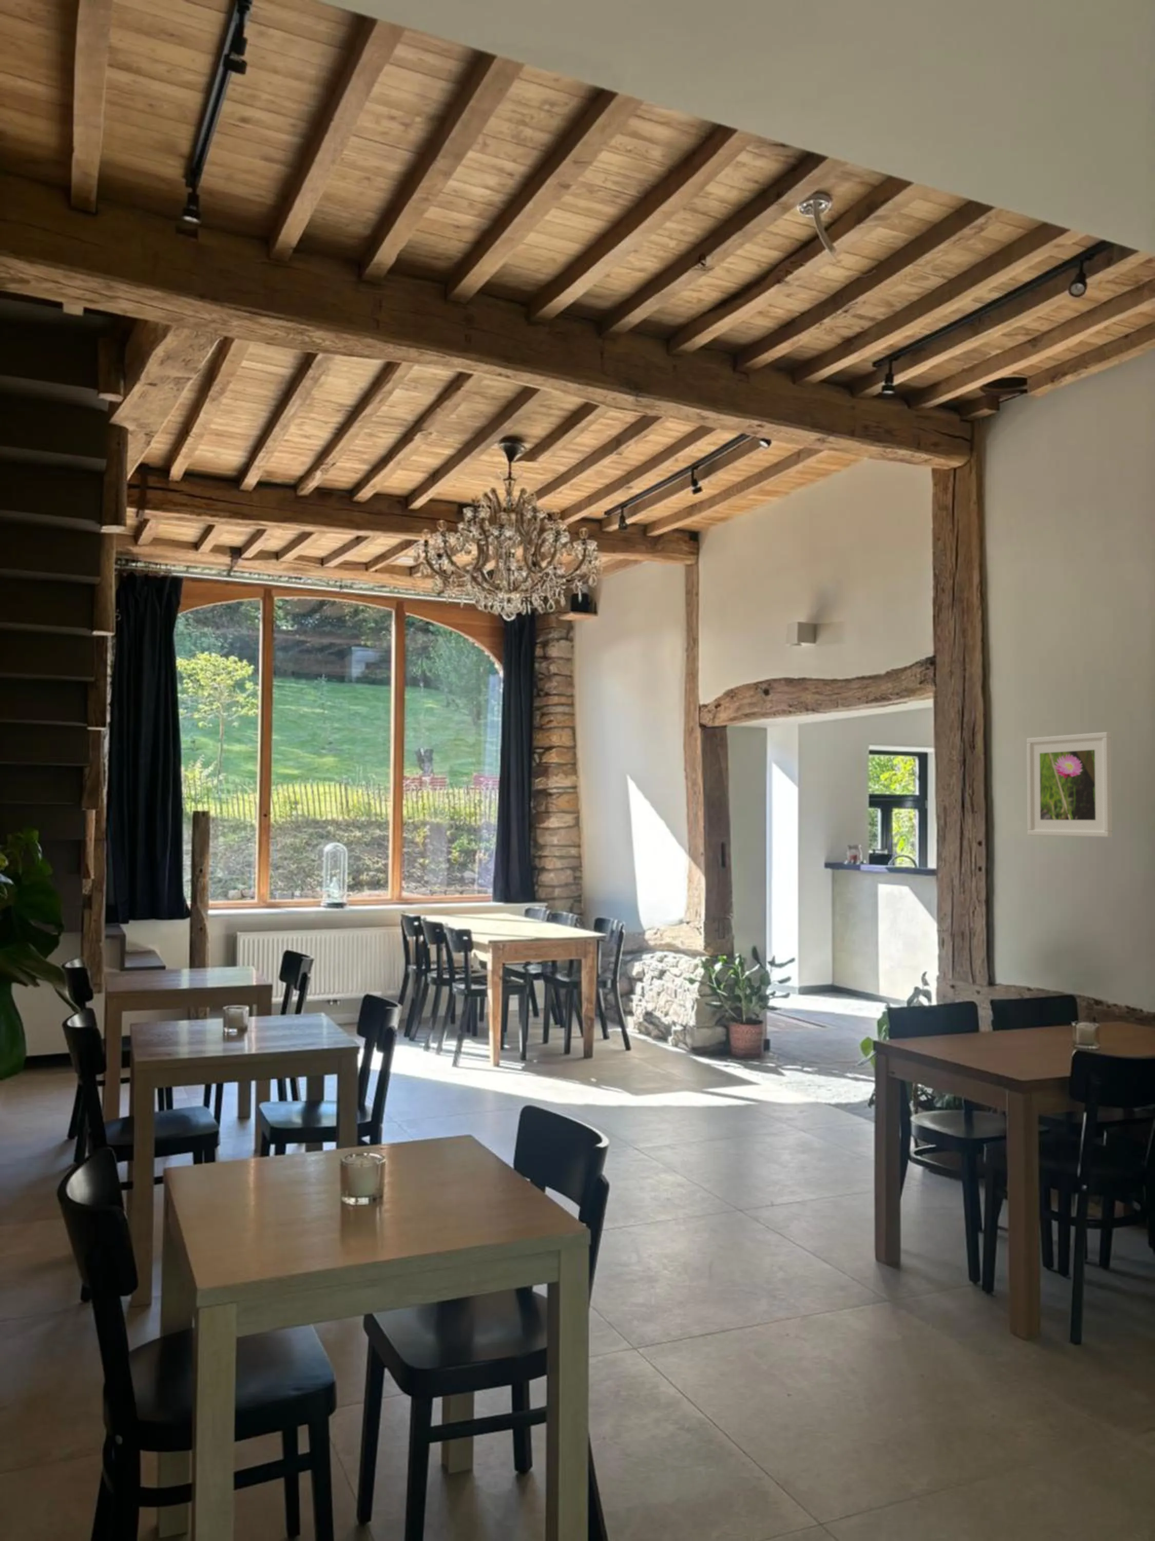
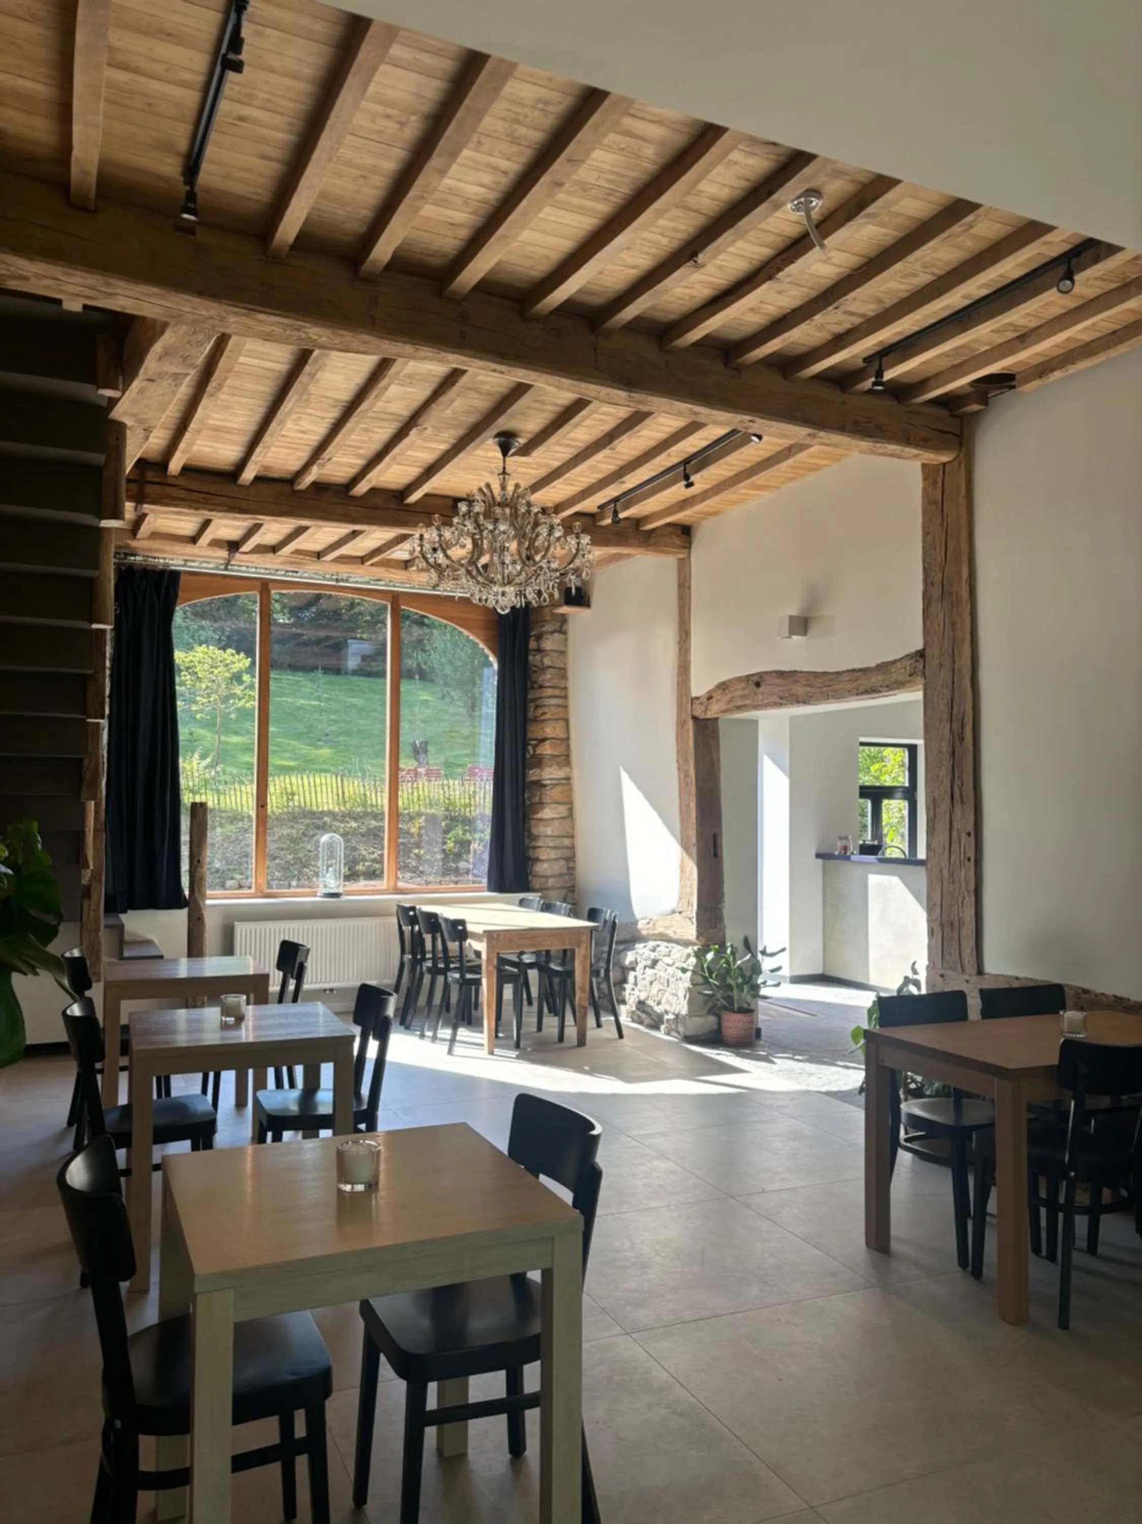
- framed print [1026,732,1113,837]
